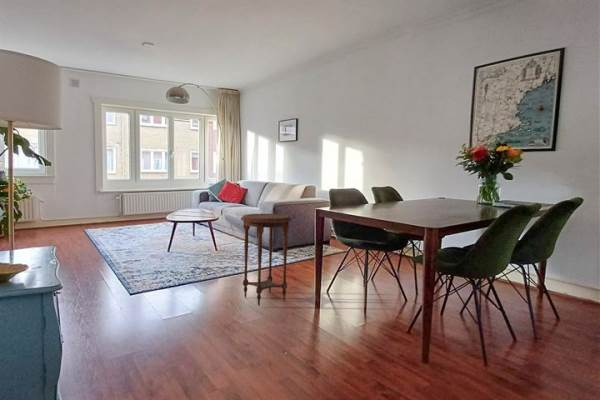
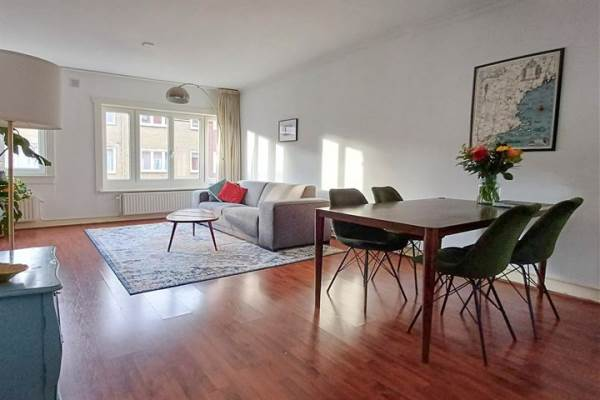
- side table [240,213,293,307]
